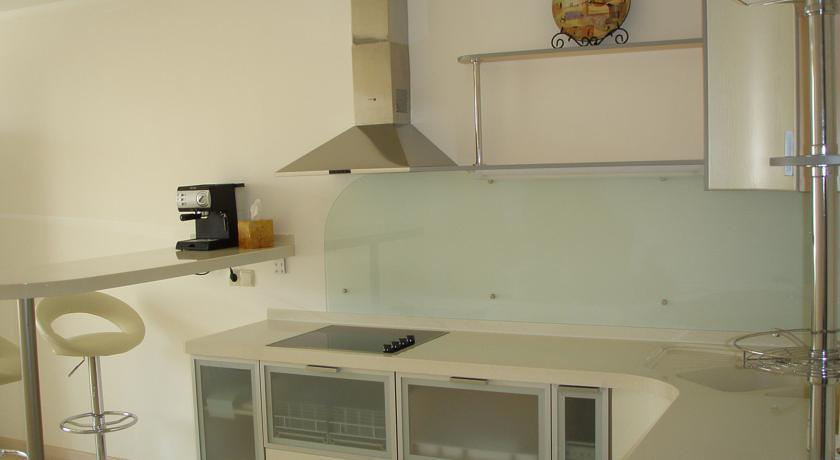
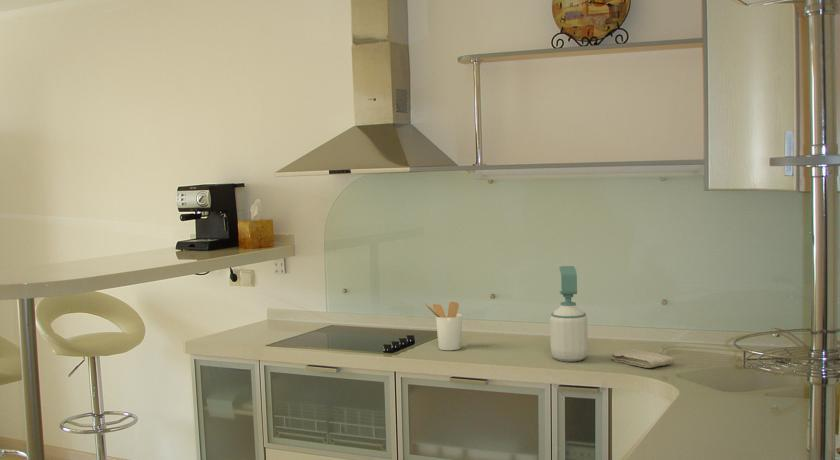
+ washcloth [610,348,675,369]
+ soap bottle [549,265,589,363]
+ utensil holder [423,300,463,351]
